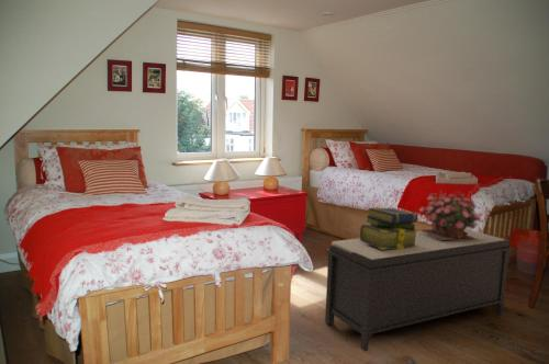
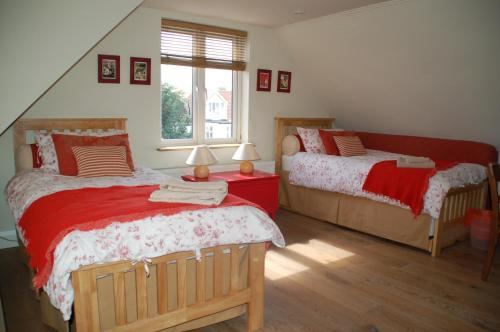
- bench [324,228,513,352]
- stack of books [359,207,419,250]
- potted flower [418,190,482,240]
